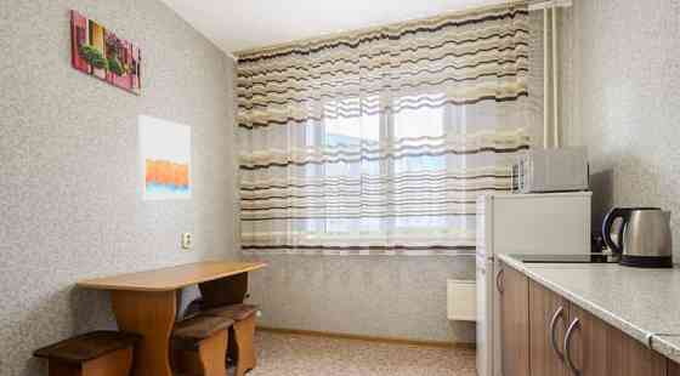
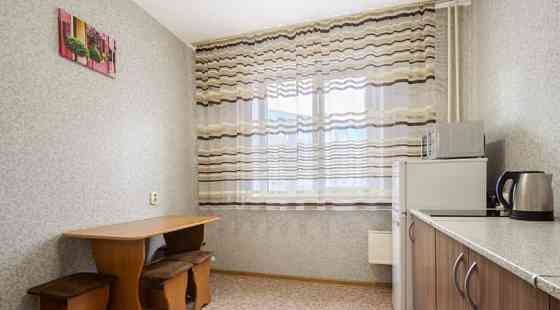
- wall art [137,114,192,201]
